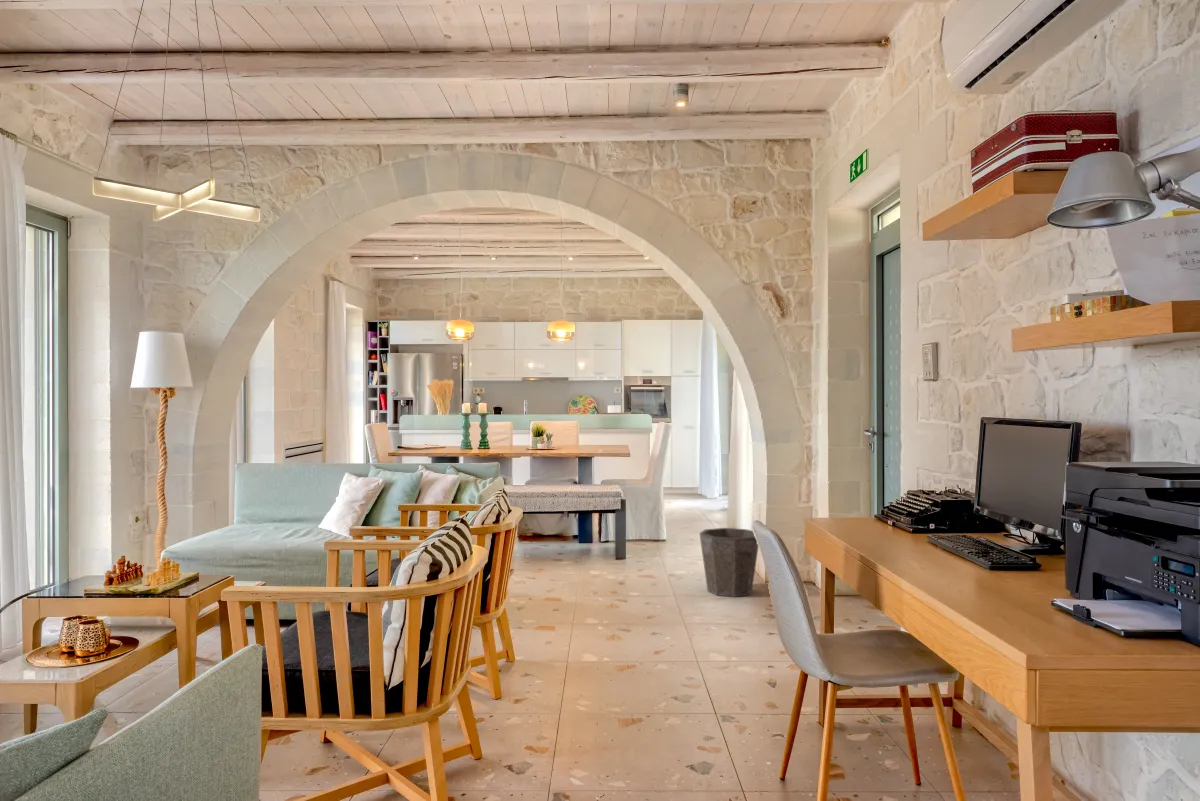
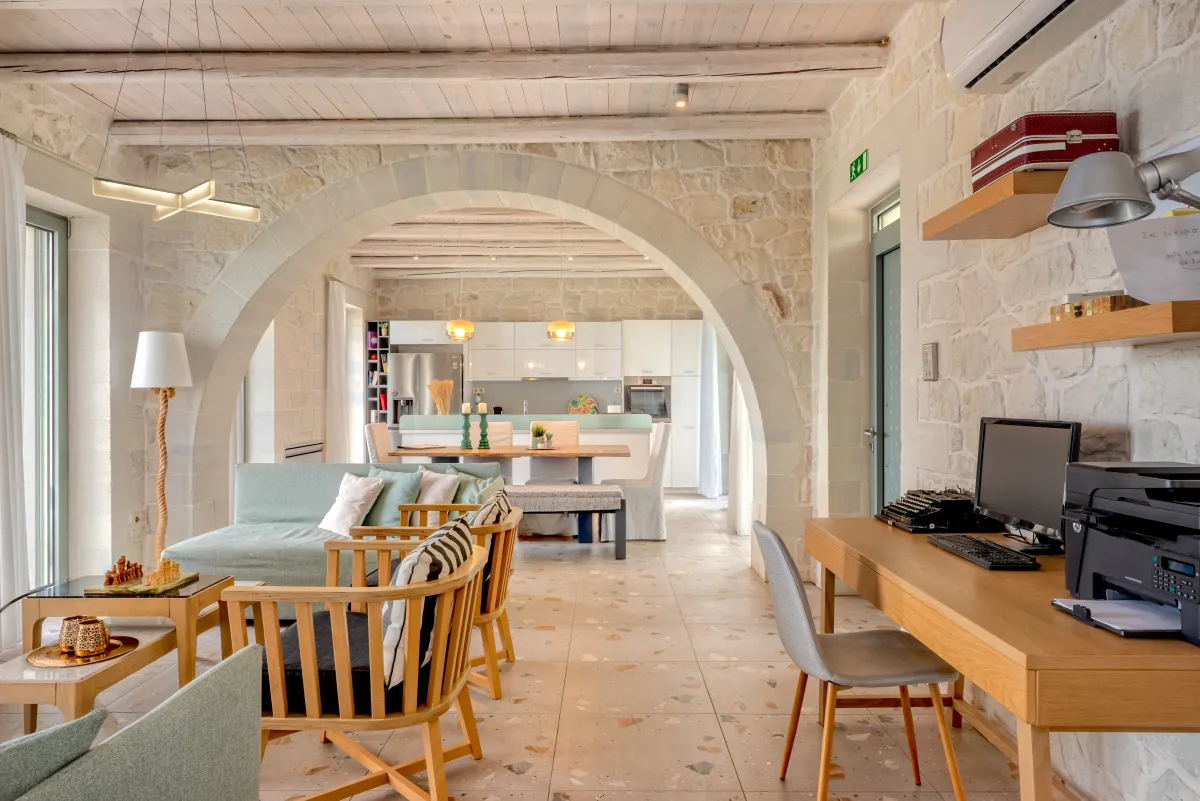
- waste bin [698,527,759,598]
